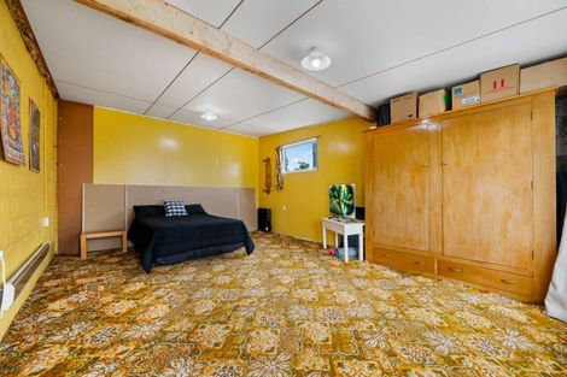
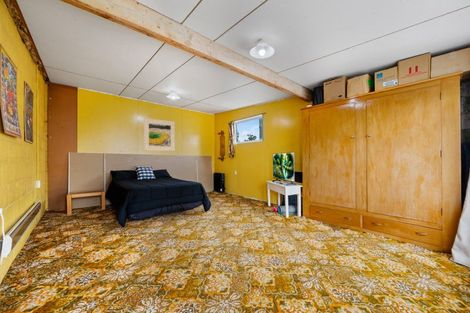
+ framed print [143,117,176,152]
